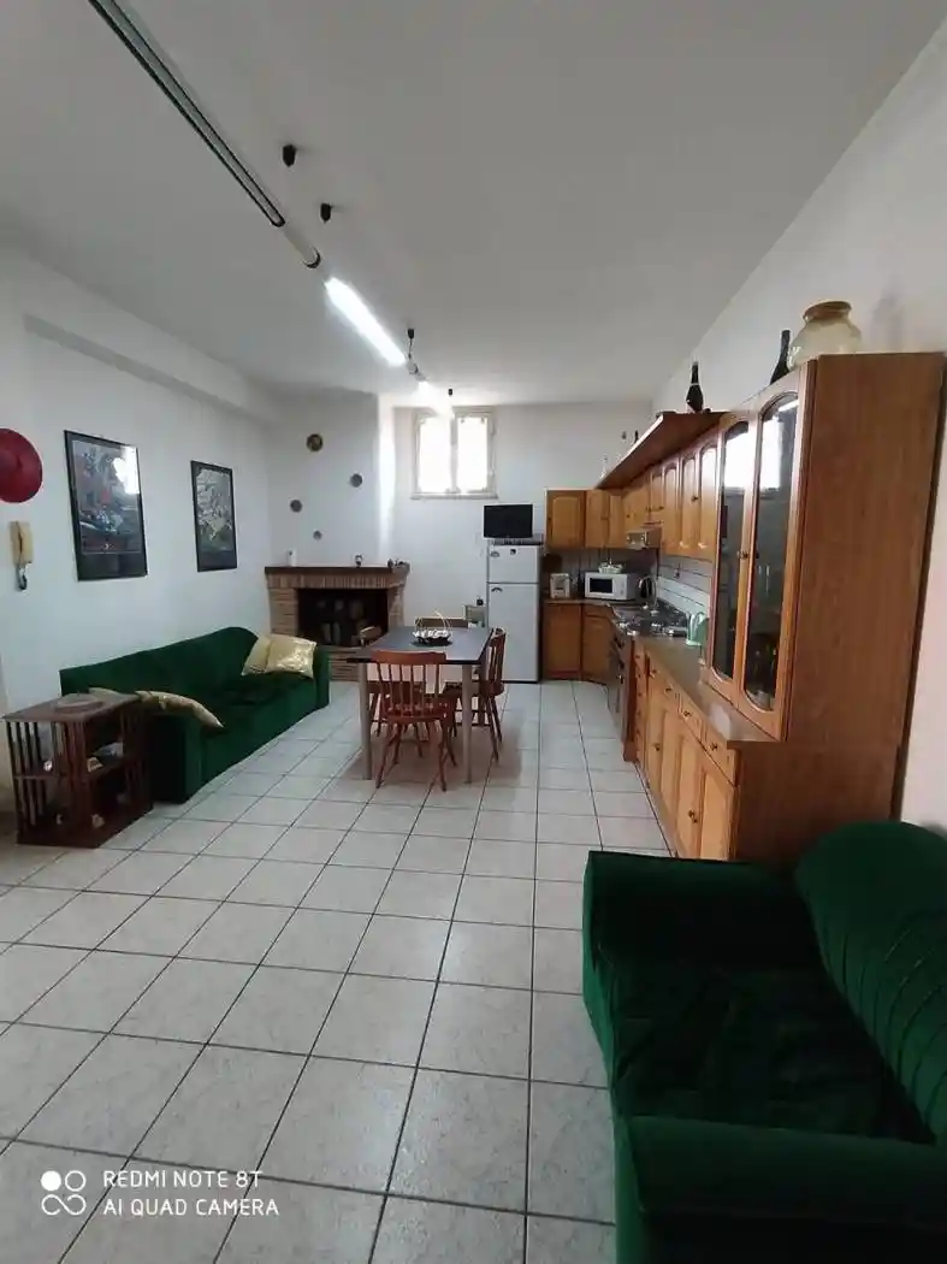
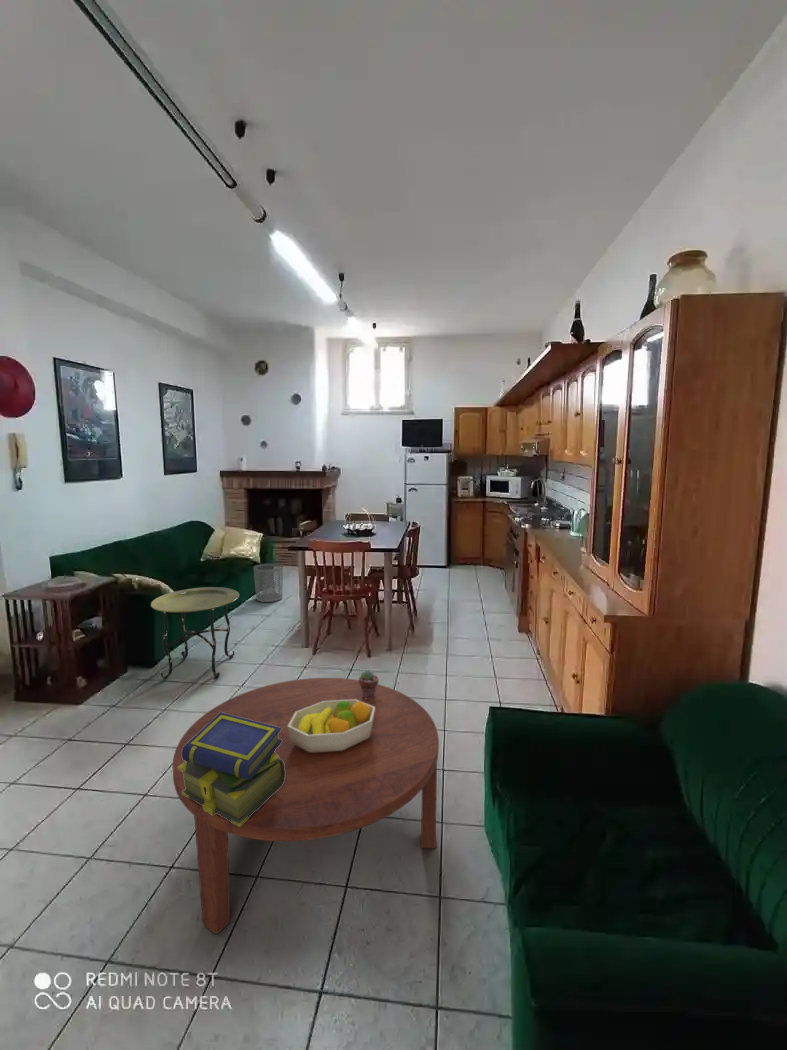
+ fruit bowl [288,699,375,753]
+ coffee table [172,677,440,935]
+ potted succulent [358,669,380,699]
+ waste bin [253,563,284,603]
+ side table [150,586,240,680]
+ stack of books [178,712,285,826]
